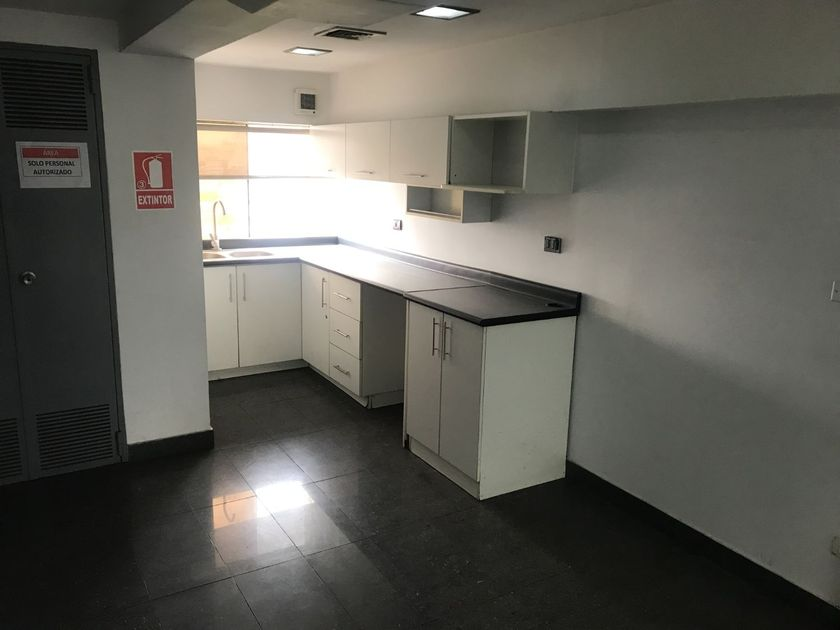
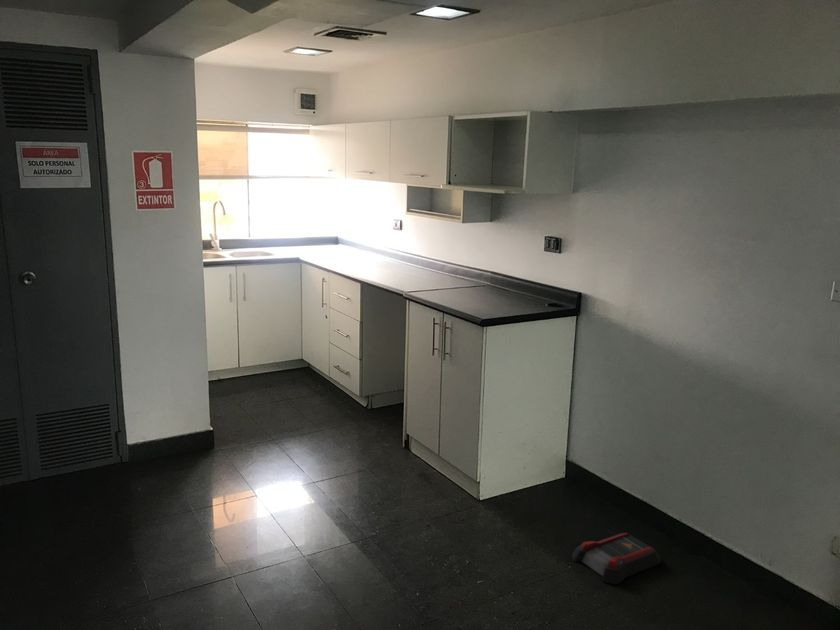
+ robot vacuum [571,532,662,586]
